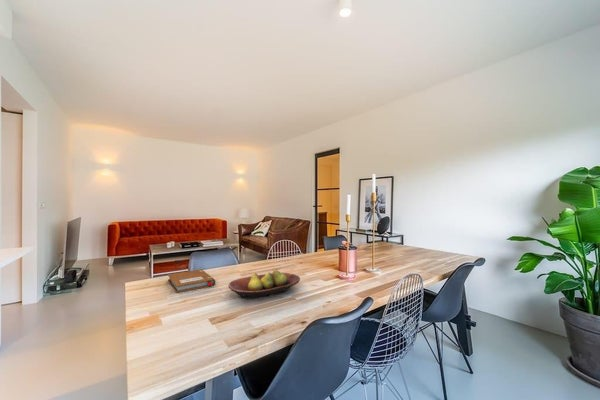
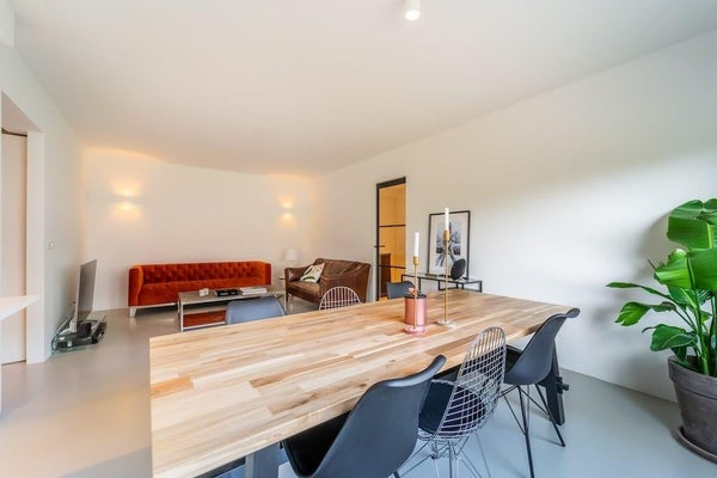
- notebook [167,269,216,294]
- fruit bowl [227,269,301,300]
